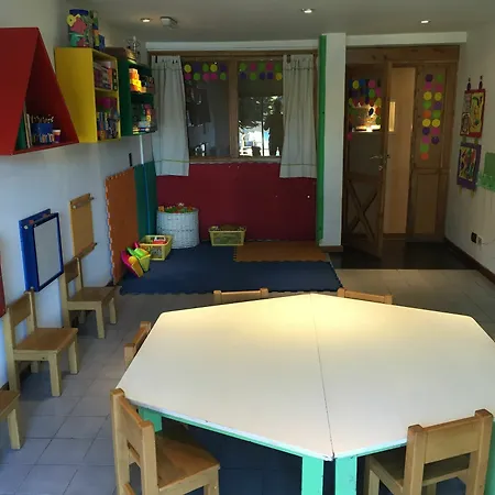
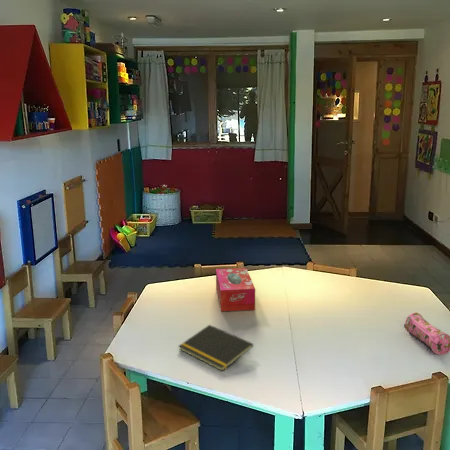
+ notepad [178,324,254,372]
+ tissue box [215,267,256,312]
+ pencil case [403,311,450,356]
